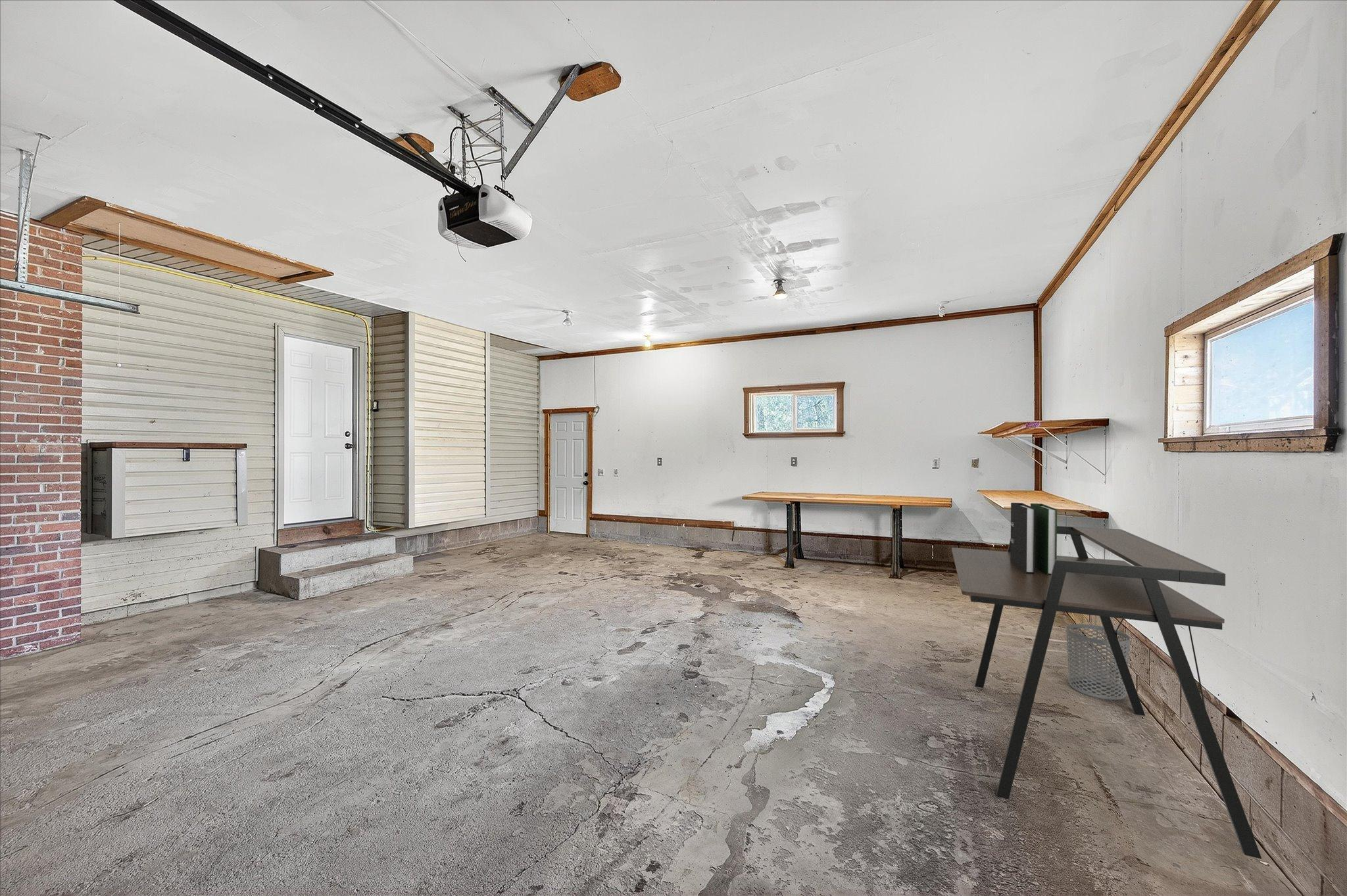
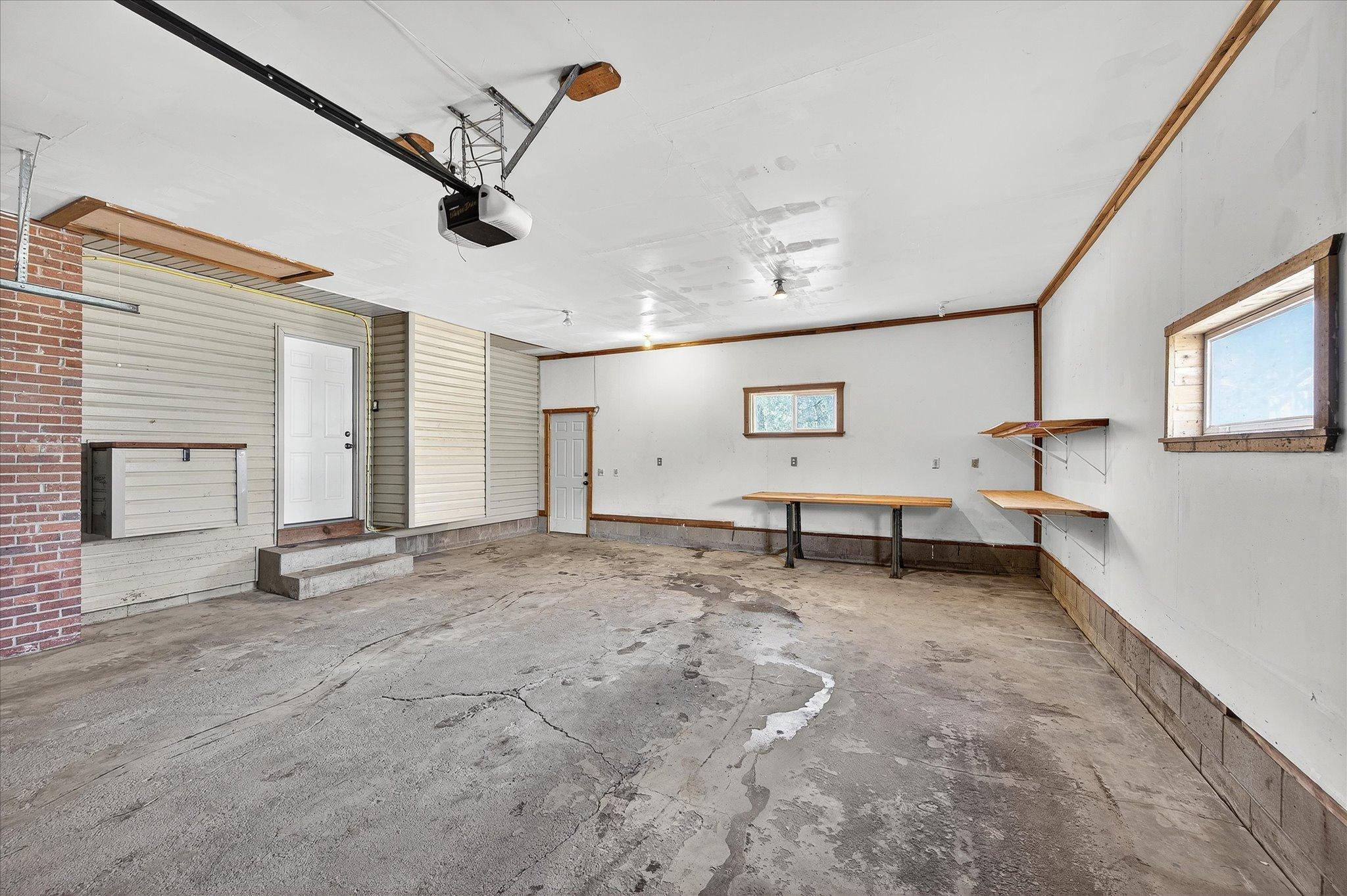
- binder [1010,502,1058,575]
- waste bin [1065,623,1131,701]
- desk [951,525,1262,860]
